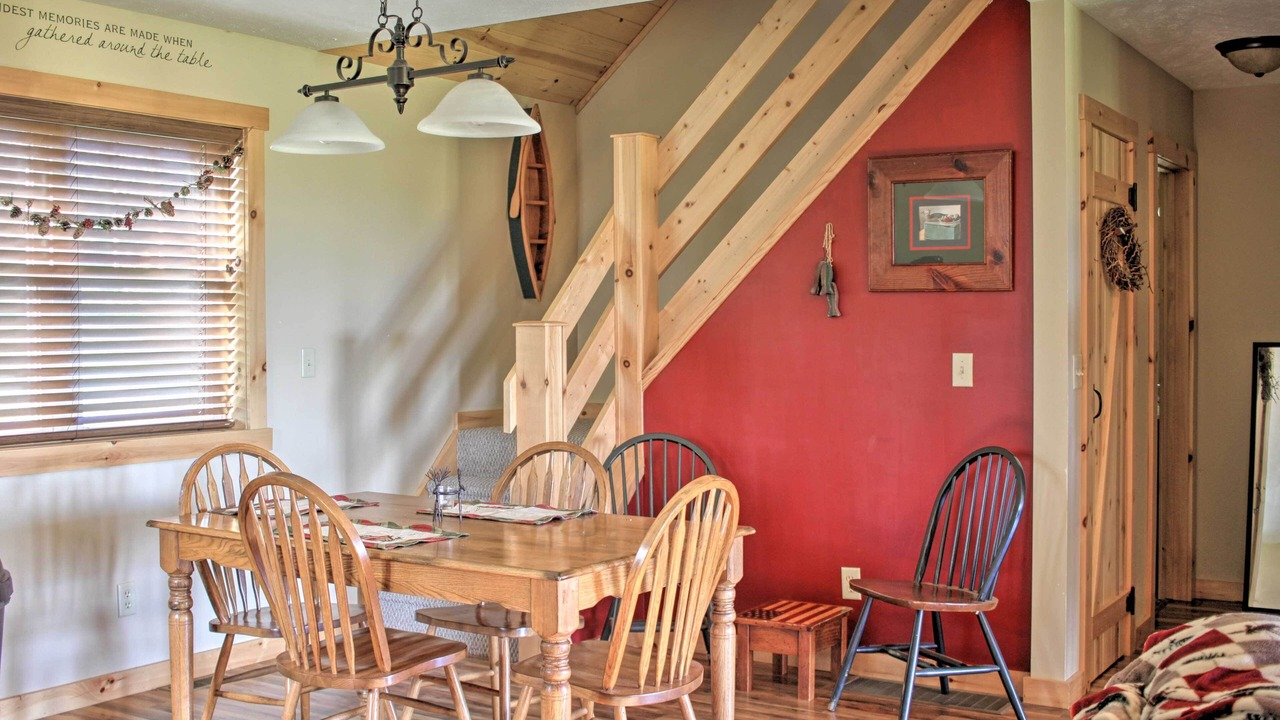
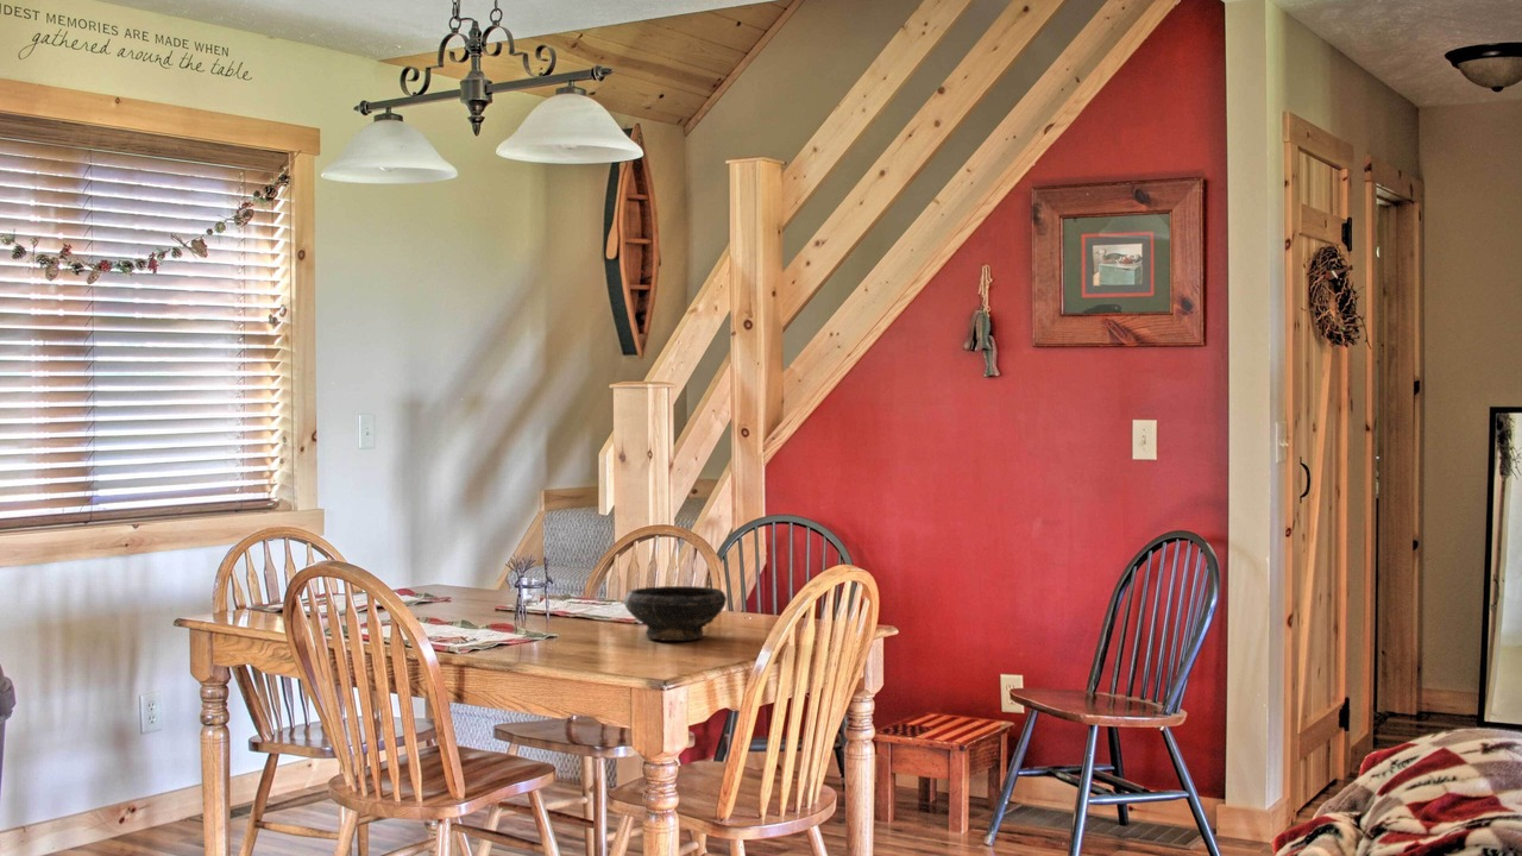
+ bowl [623,585,728,642]
